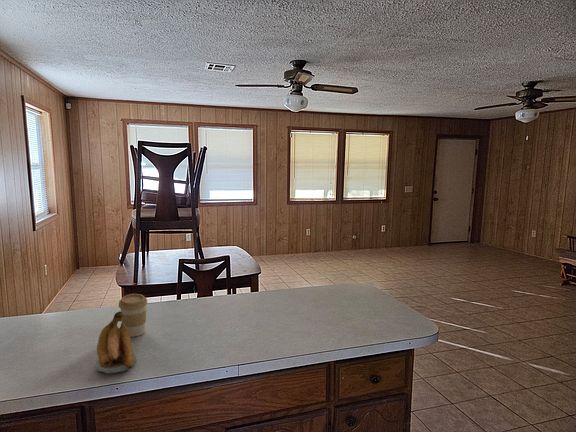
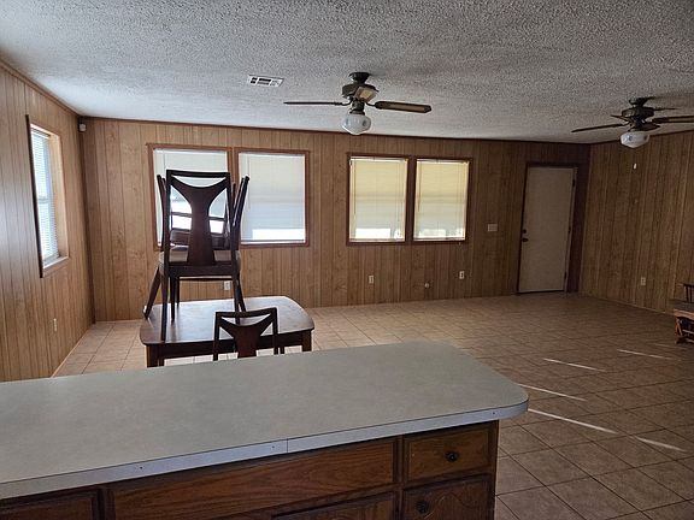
- coffee cup [118,293,149,338]
- banana [95,310,137,374]
